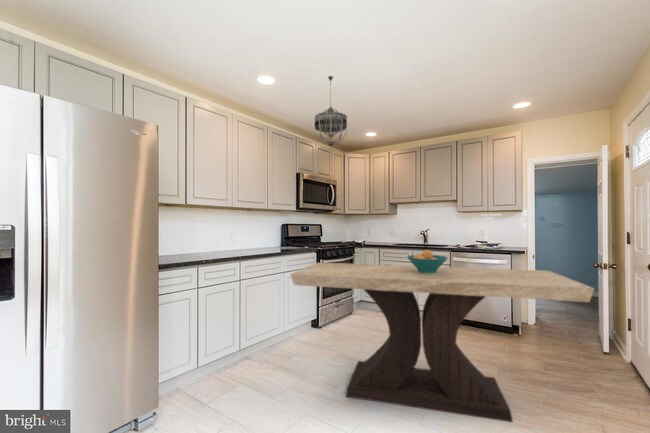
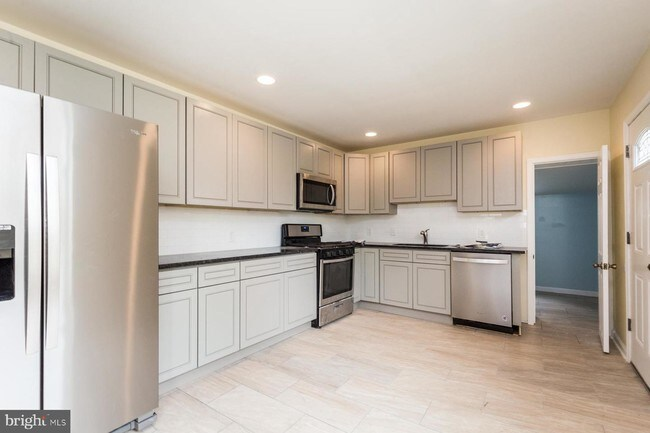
- table [290,262,595,423]
- fruit bowl [406,249,448,274]
- chandelier [313,75,348,148]
